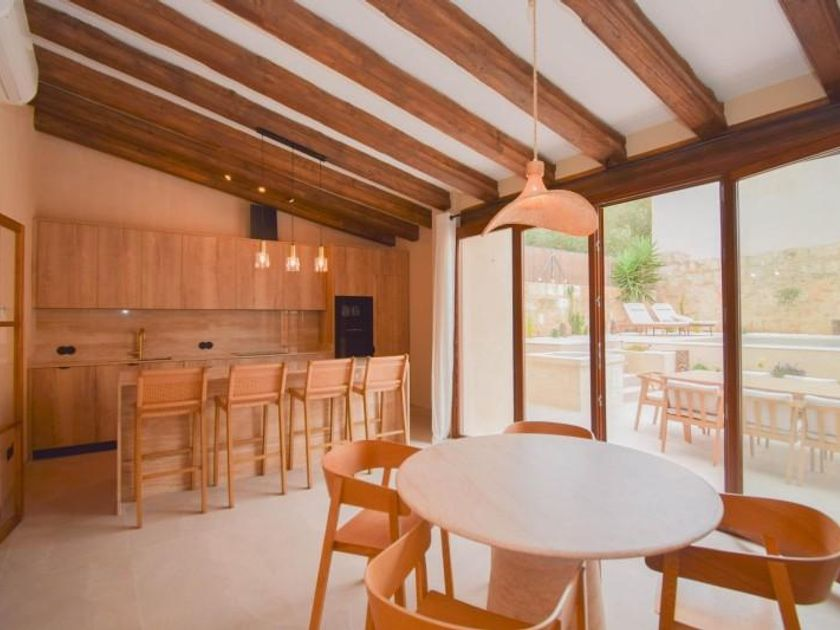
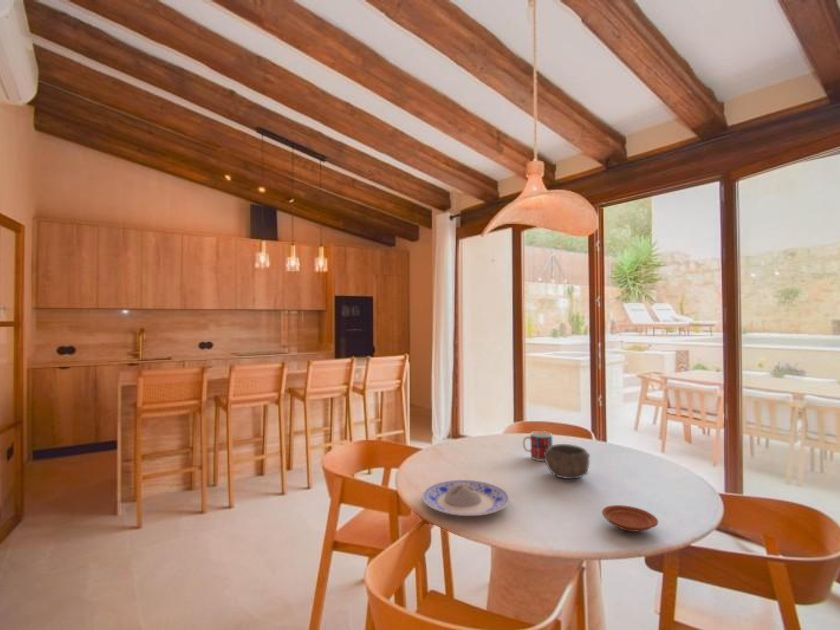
+ plate [421,479,511,517]
+ mug [522,430,553,462]
+ plate [601,504,659,533]
+ bowl [544,443,591,480]
